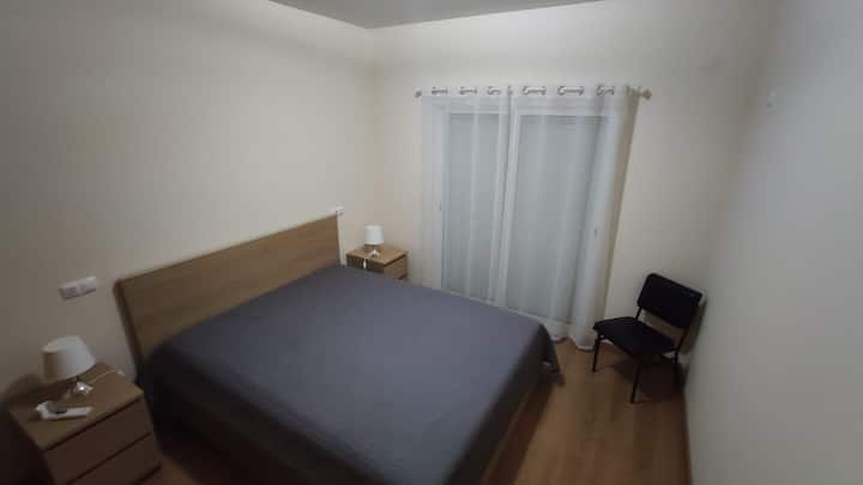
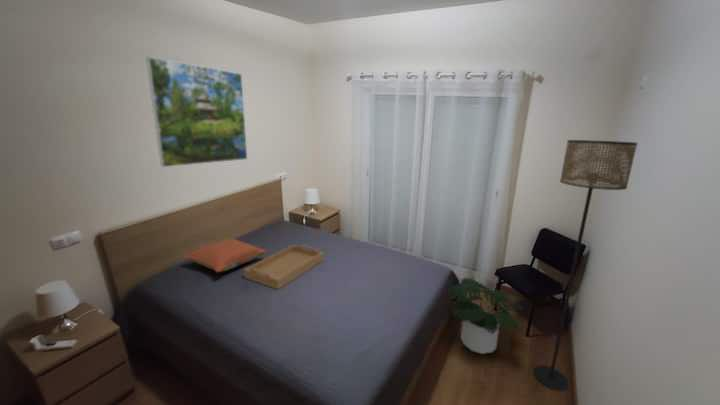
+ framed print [145,56,248,168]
+ serving tray [243,244,324,290]
+ potted plant [446,277,524,355]
+ floor lamp [533,139,639,391]
+ pillow [181,238,268,273]
